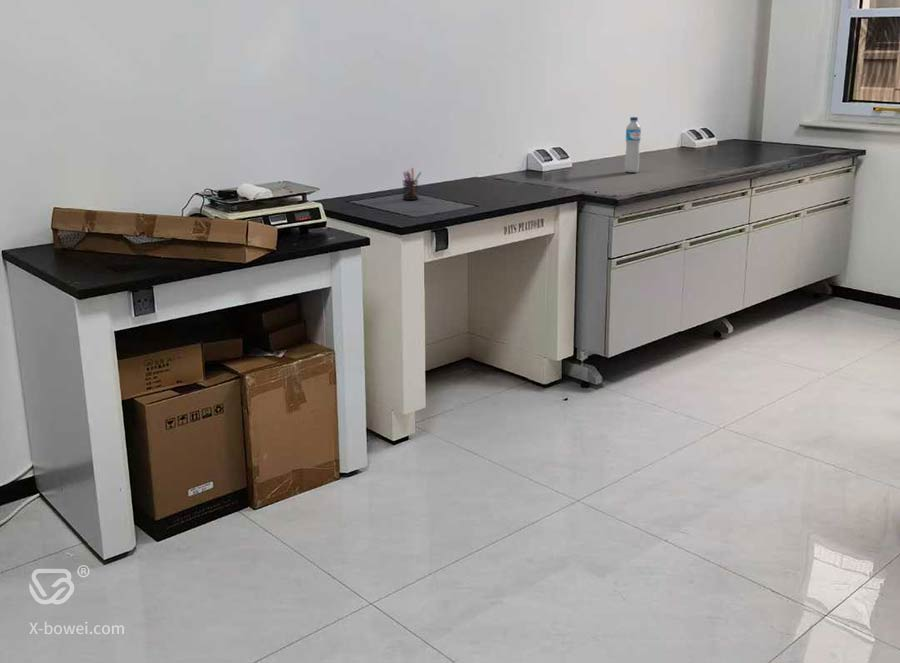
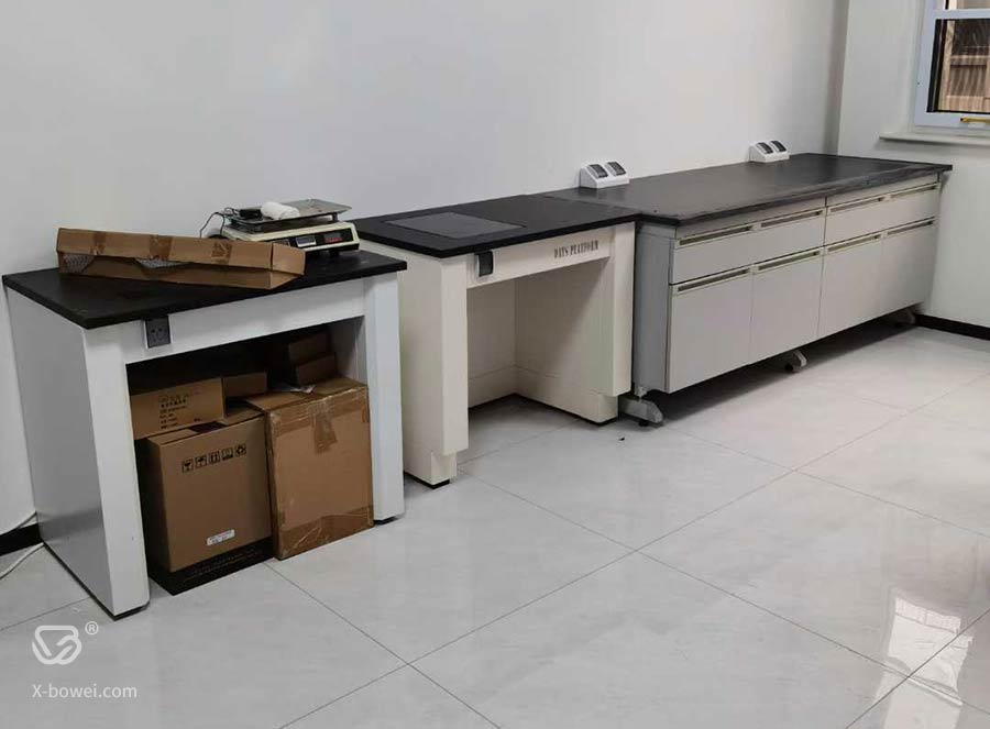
- pen holder [402,167,422,201]
- water bottle [624,116,642,173]
